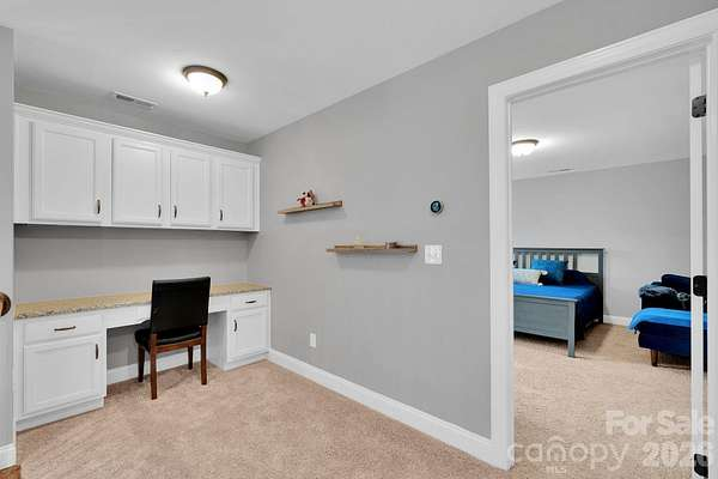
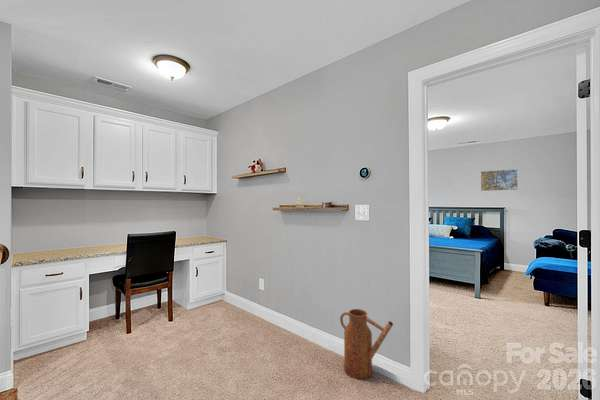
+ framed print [480,168,519,192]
+ watering can [339,308,394,380]
